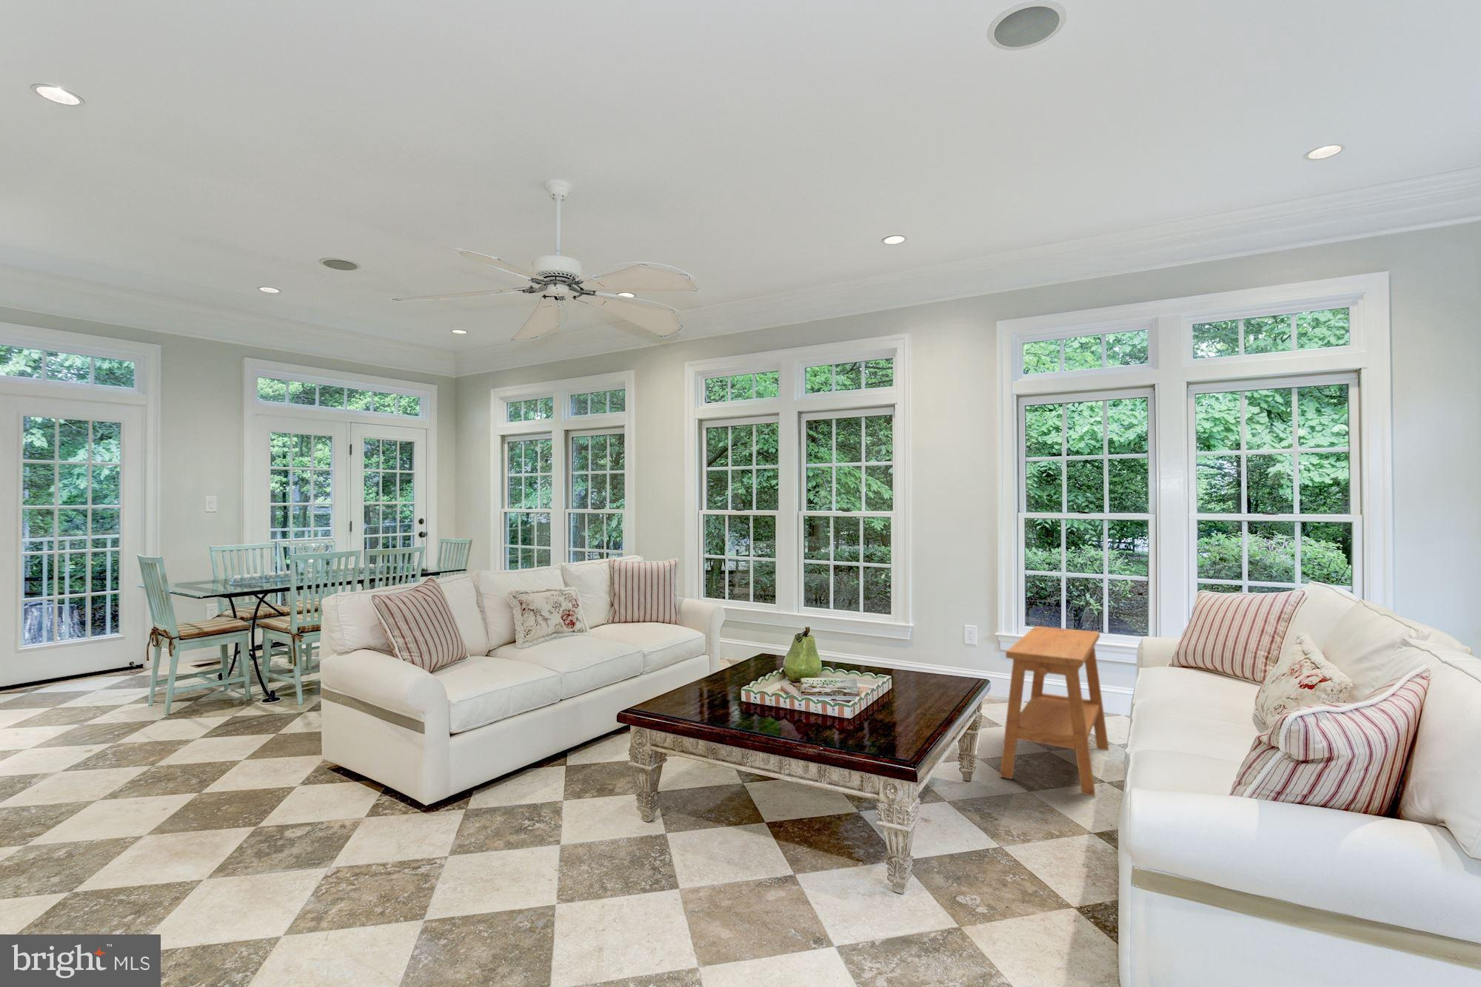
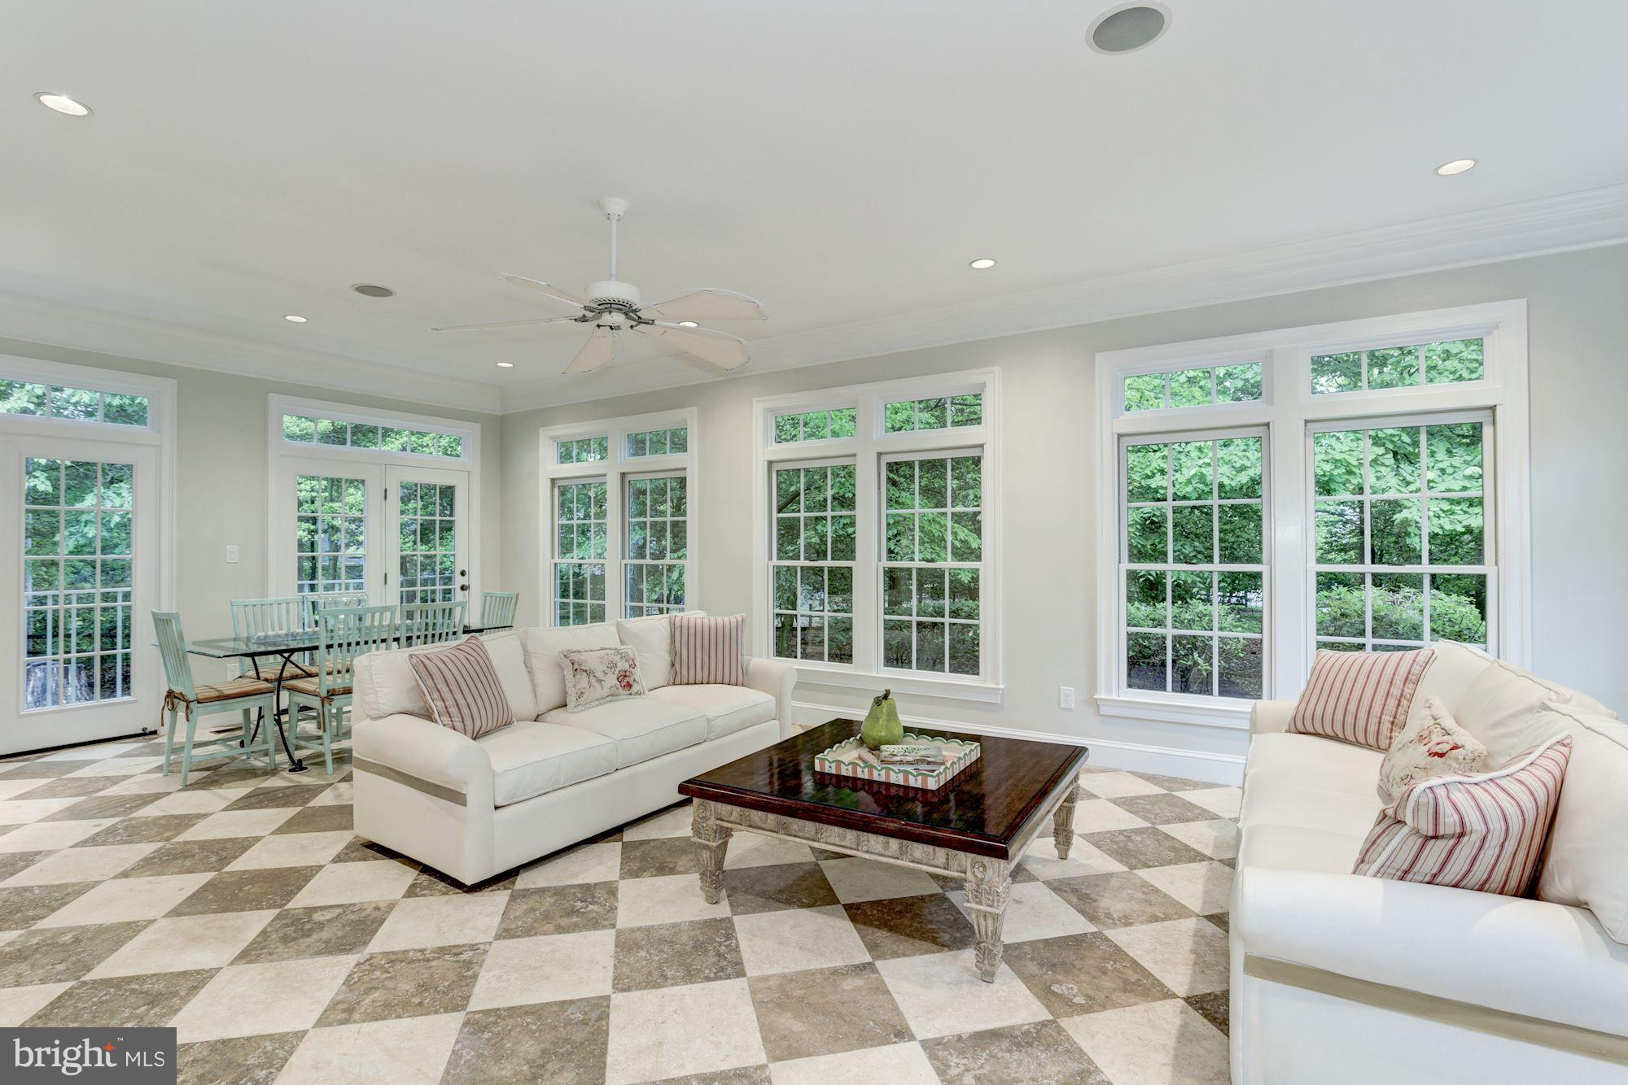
- side table [999,626,1110,796]
